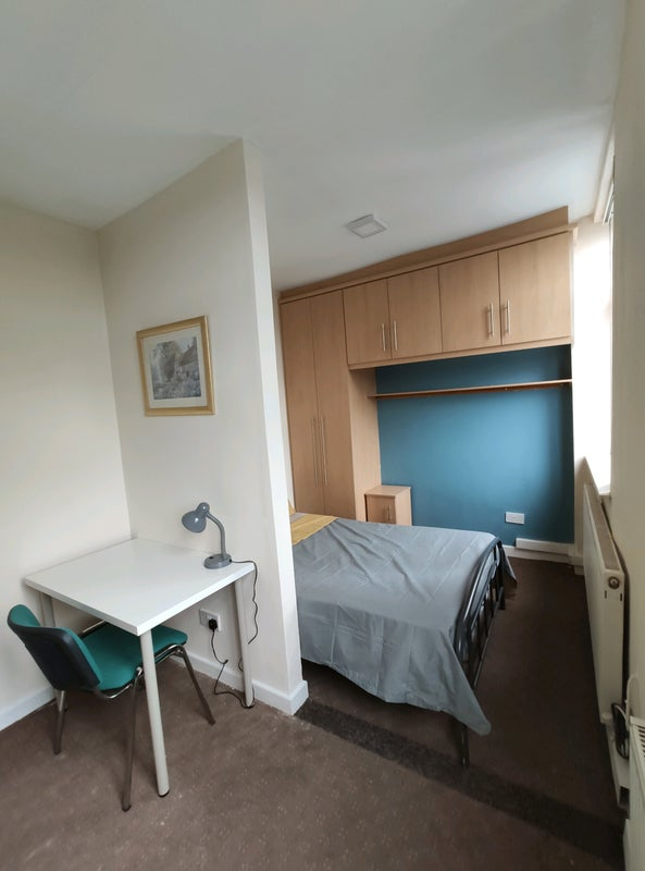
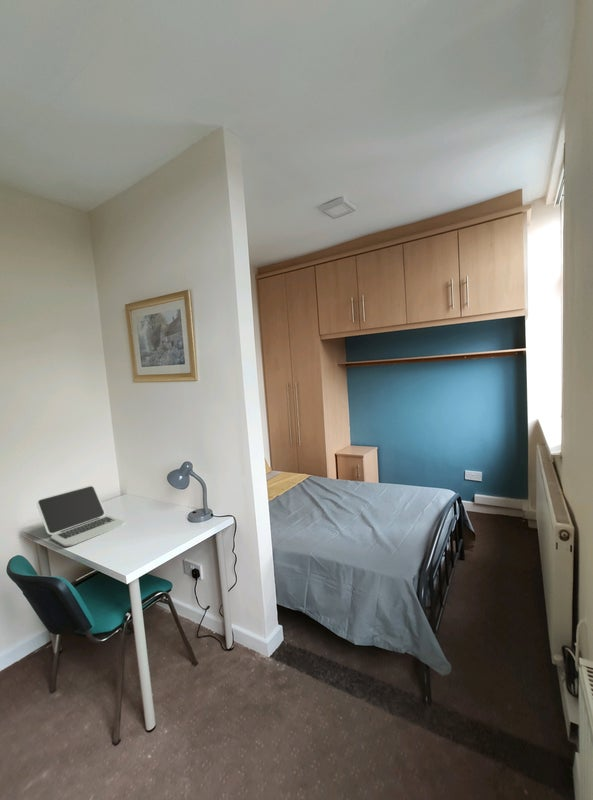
+ laptop [36,484,126,547]
